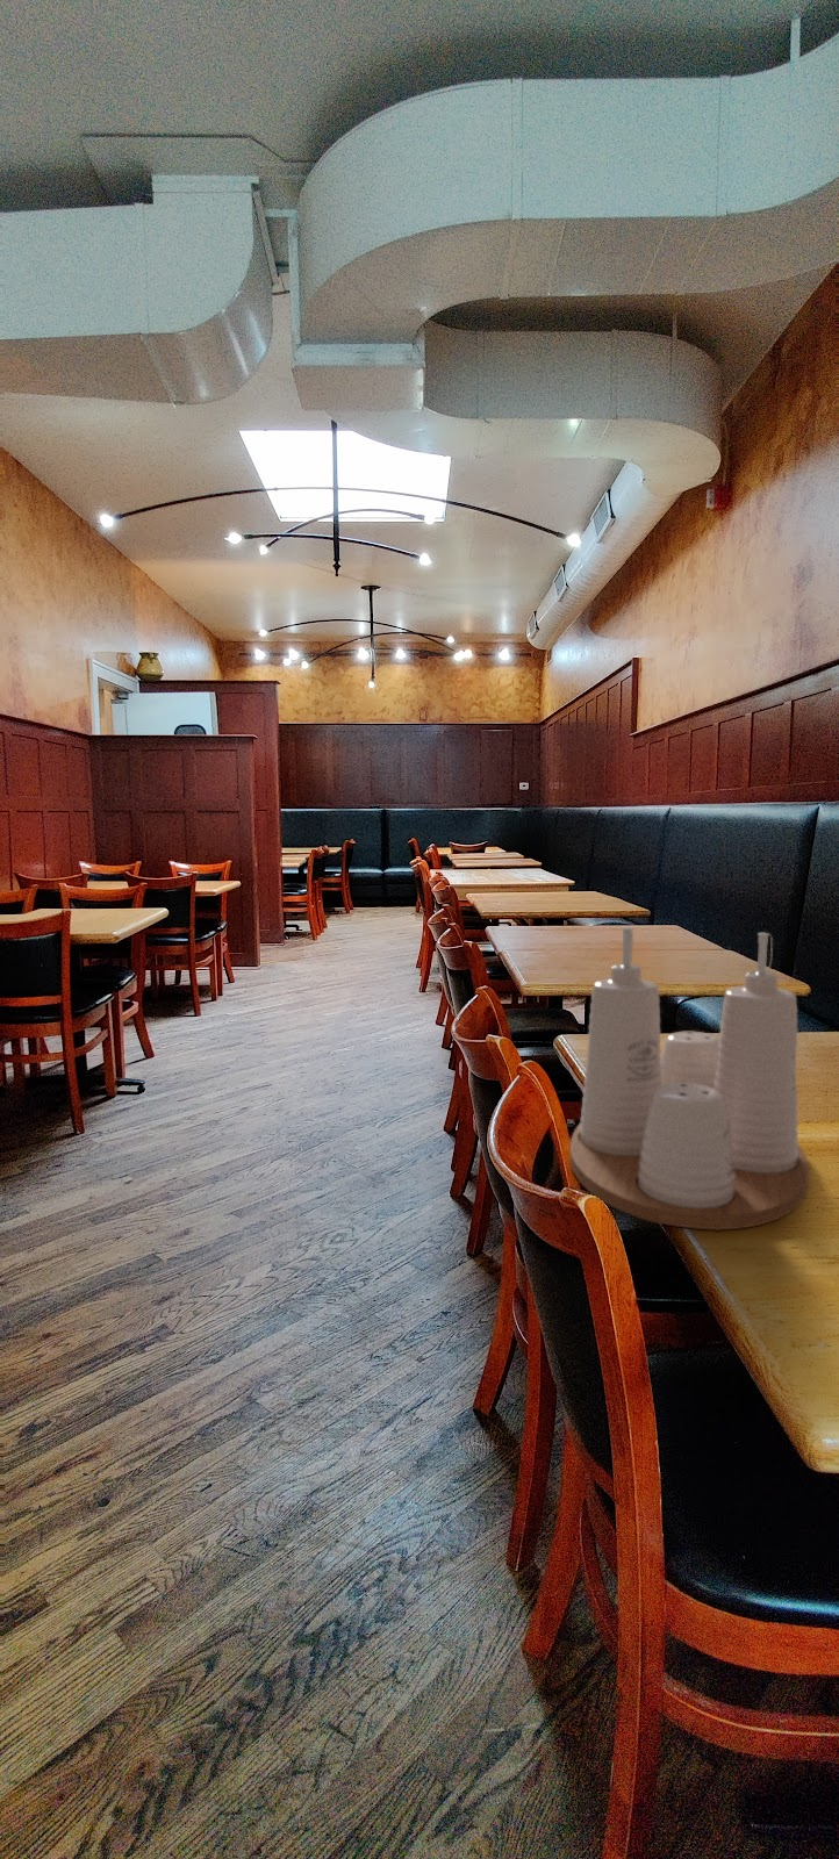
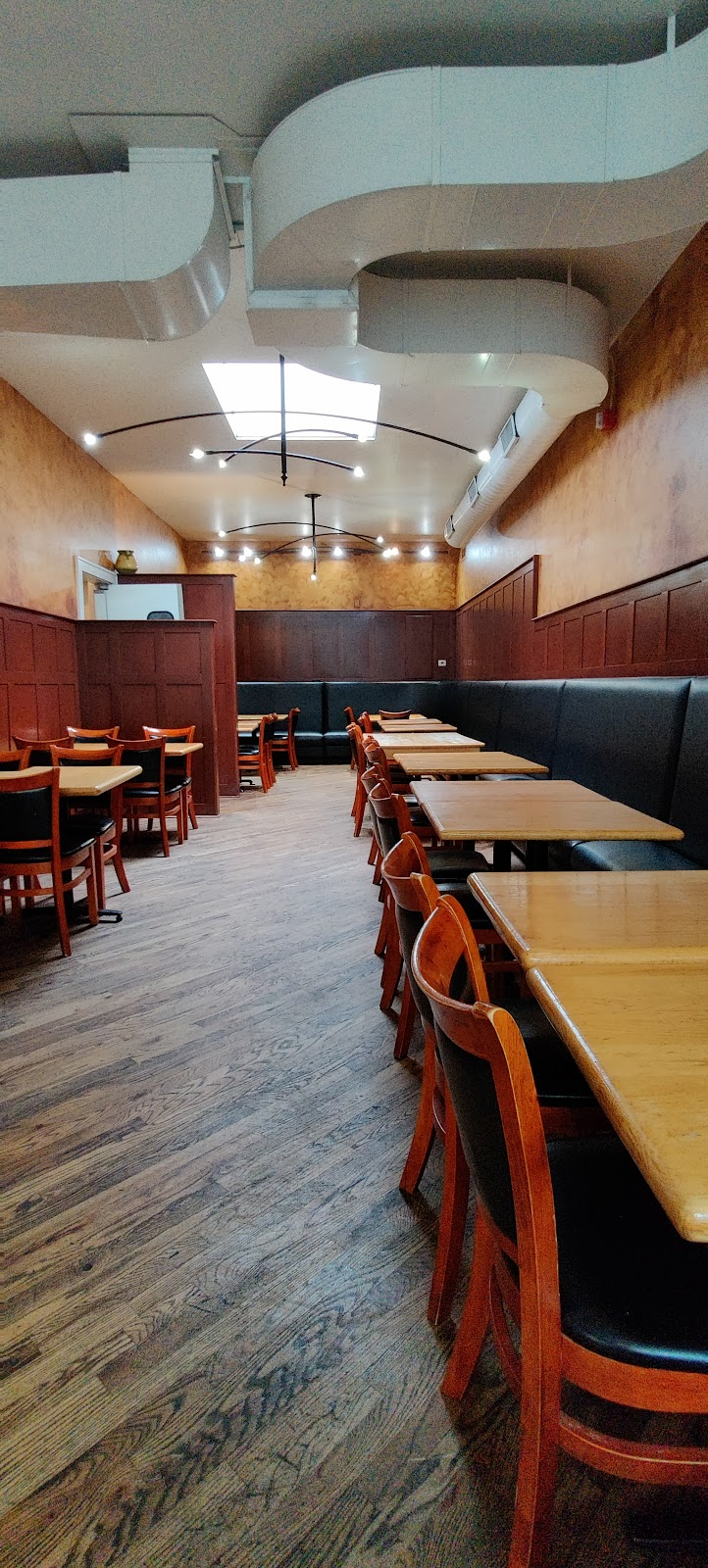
- condiment set [569,926,809,1232]
